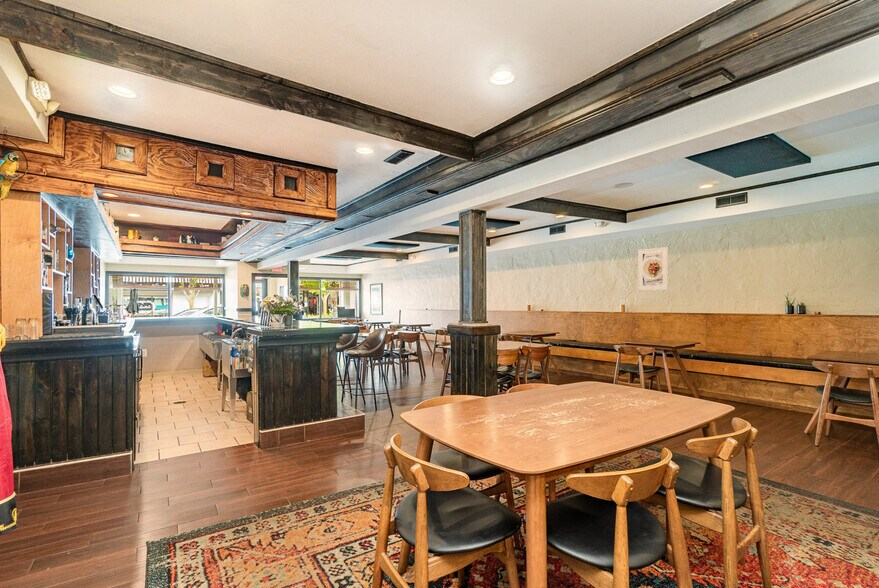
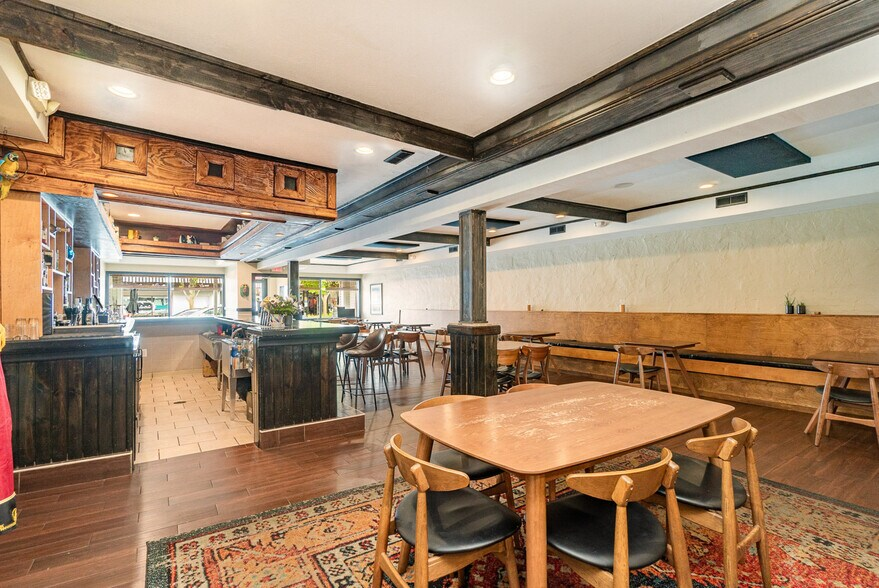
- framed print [637,246,669,291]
